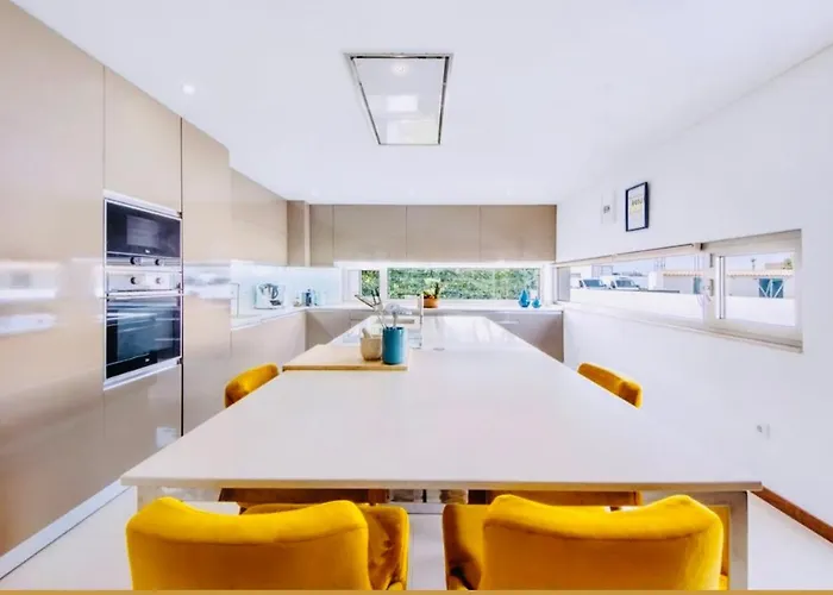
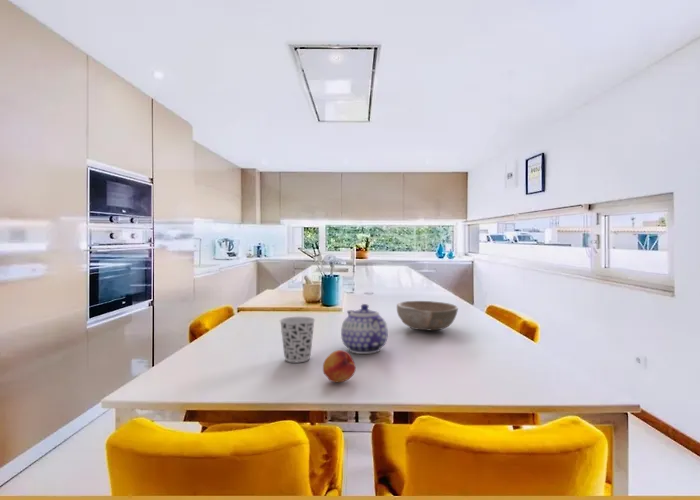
+ fruit [322,349,357,384]
+ teapot [340,303,389,355]
+ cup [279,316,316,363]
+ bowl [396,300,459,331]
